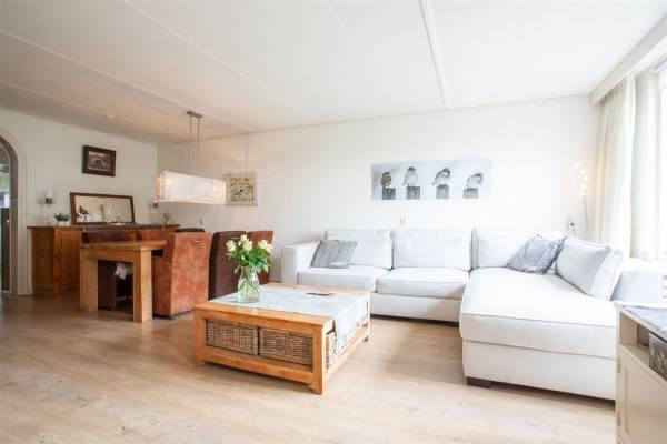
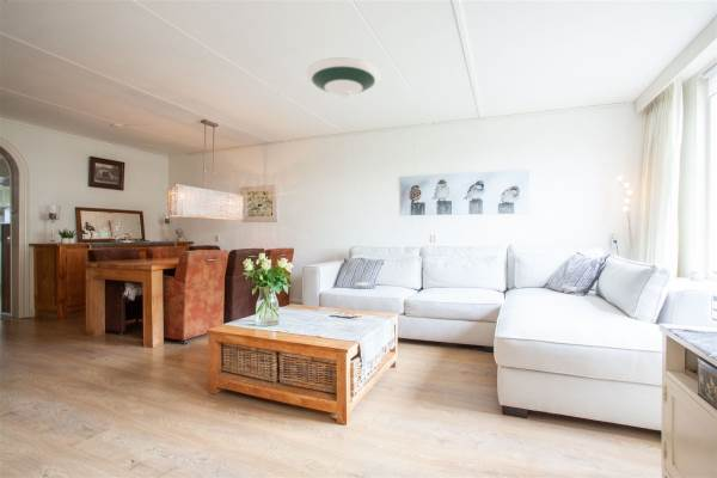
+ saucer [305,56,381,98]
